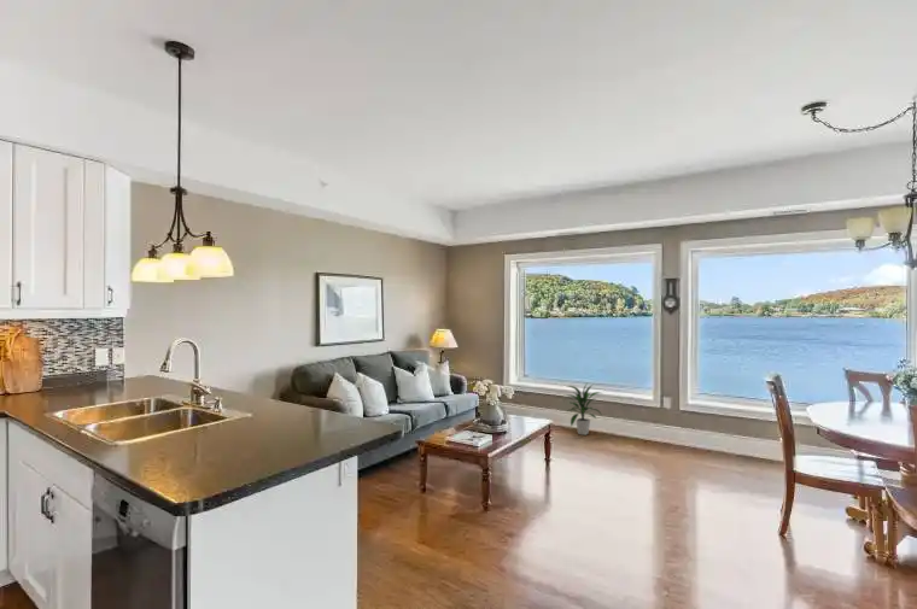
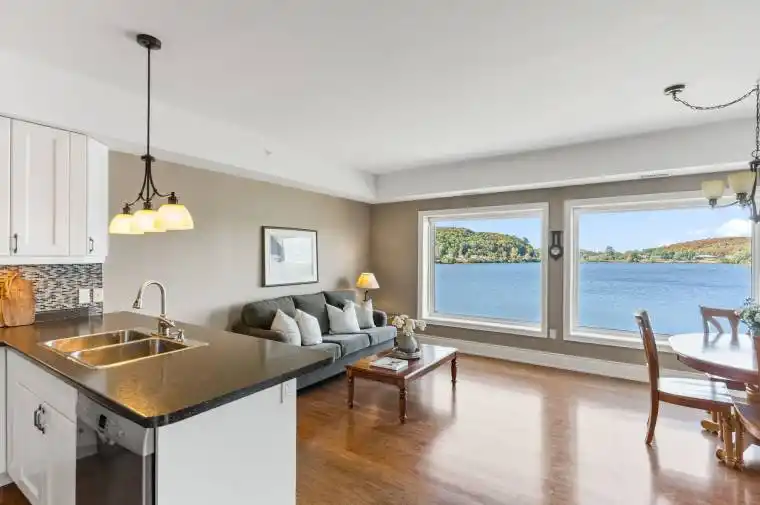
- indoor plant [563,382,604,437]
